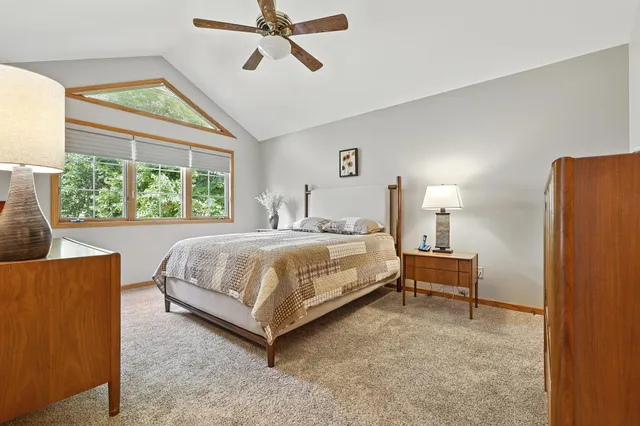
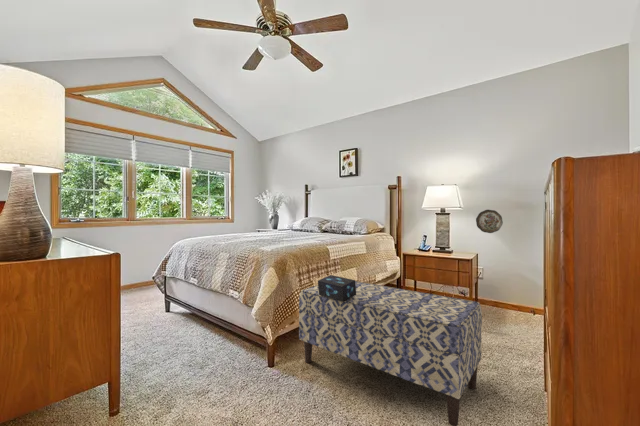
+ decorative plate [475,209,504,234]
+ decorative box [317,274,356,302]
+ bench [298,280,483,426]
